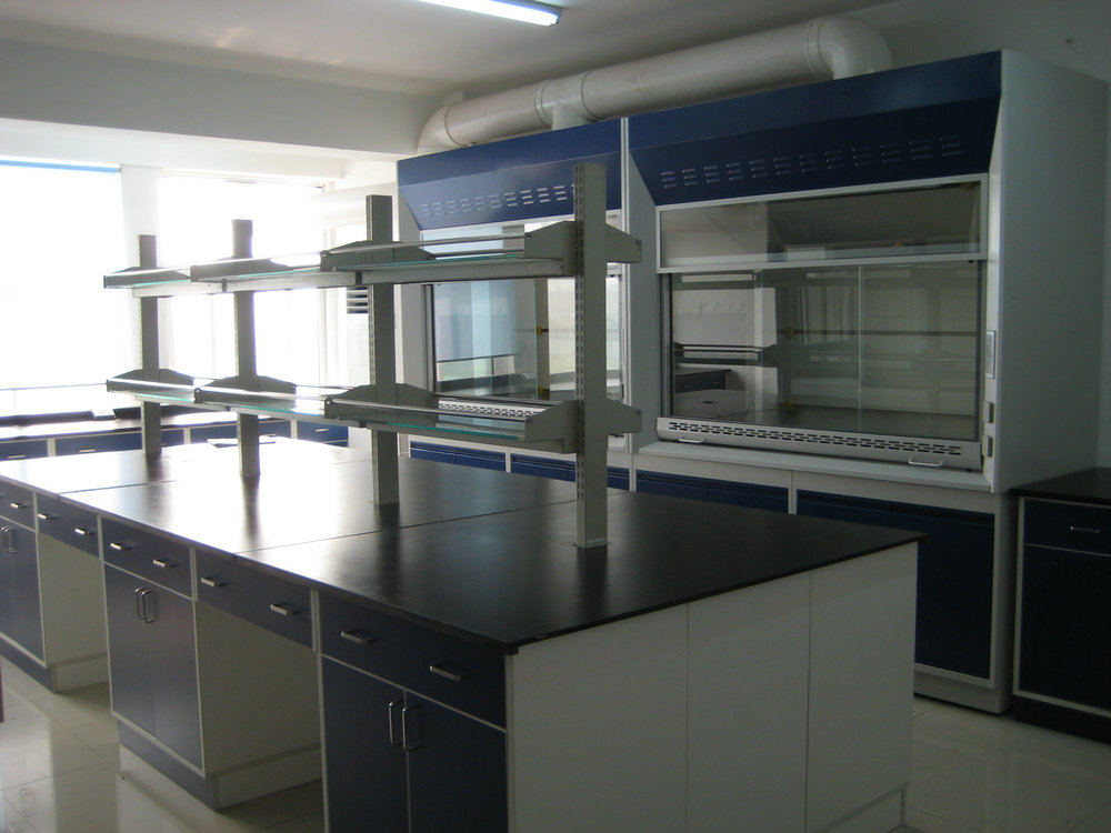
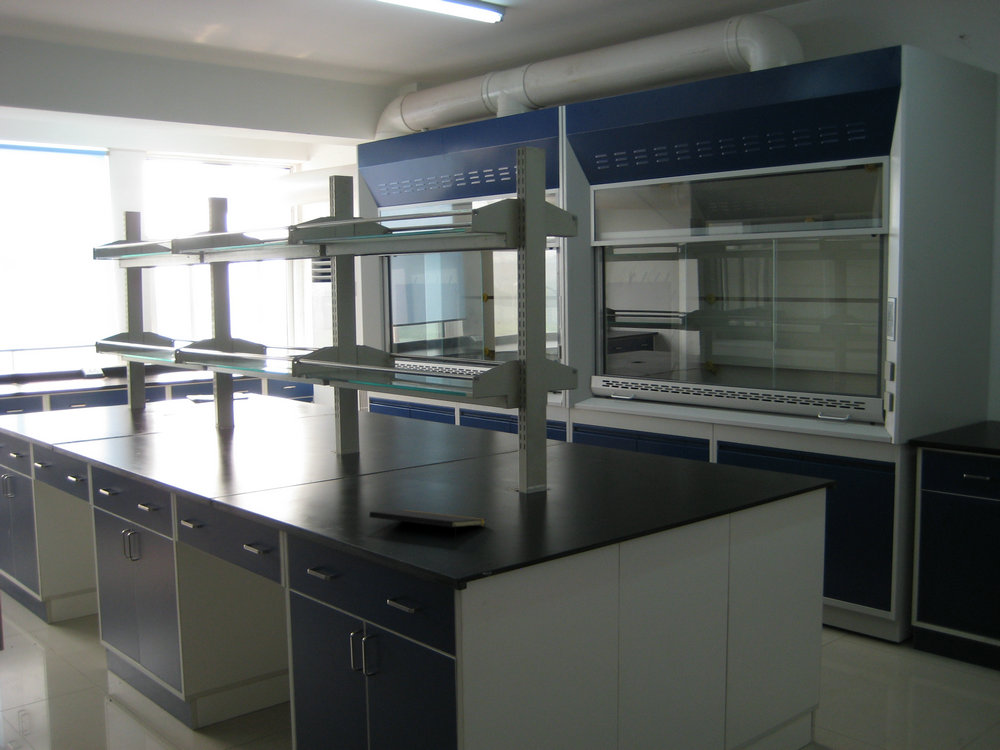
+ notepad [368,509,487,542]
